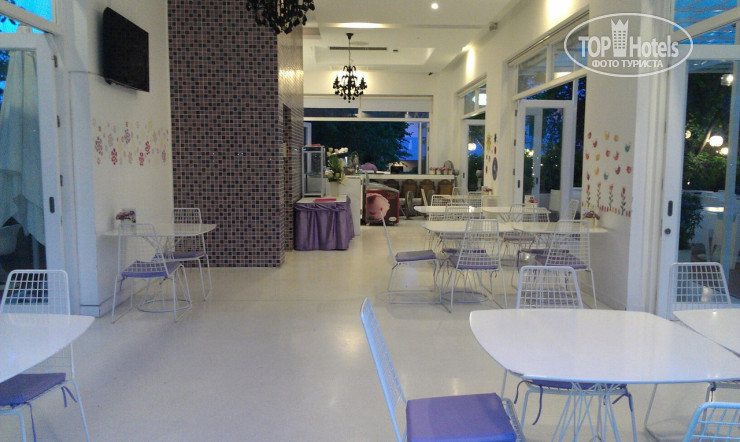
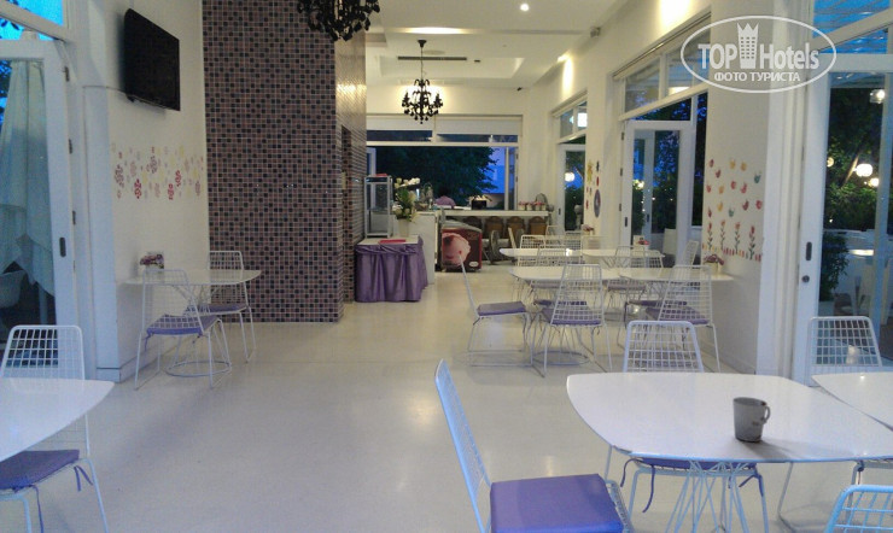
+ cup [731,396,771,443]
